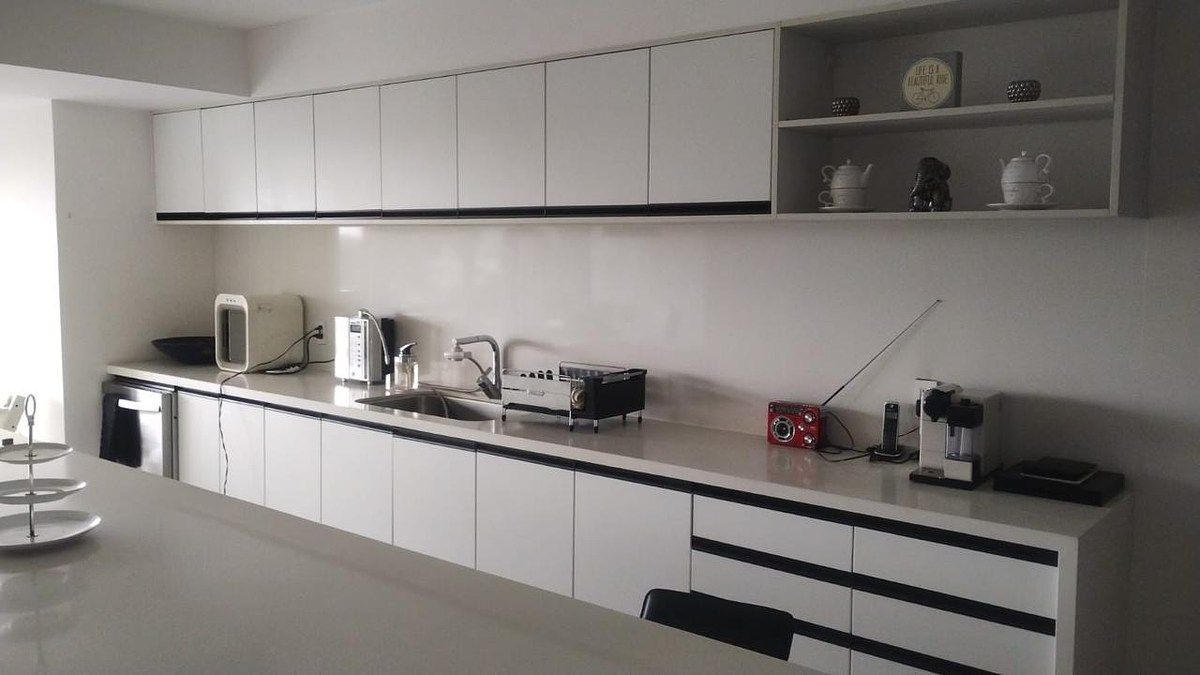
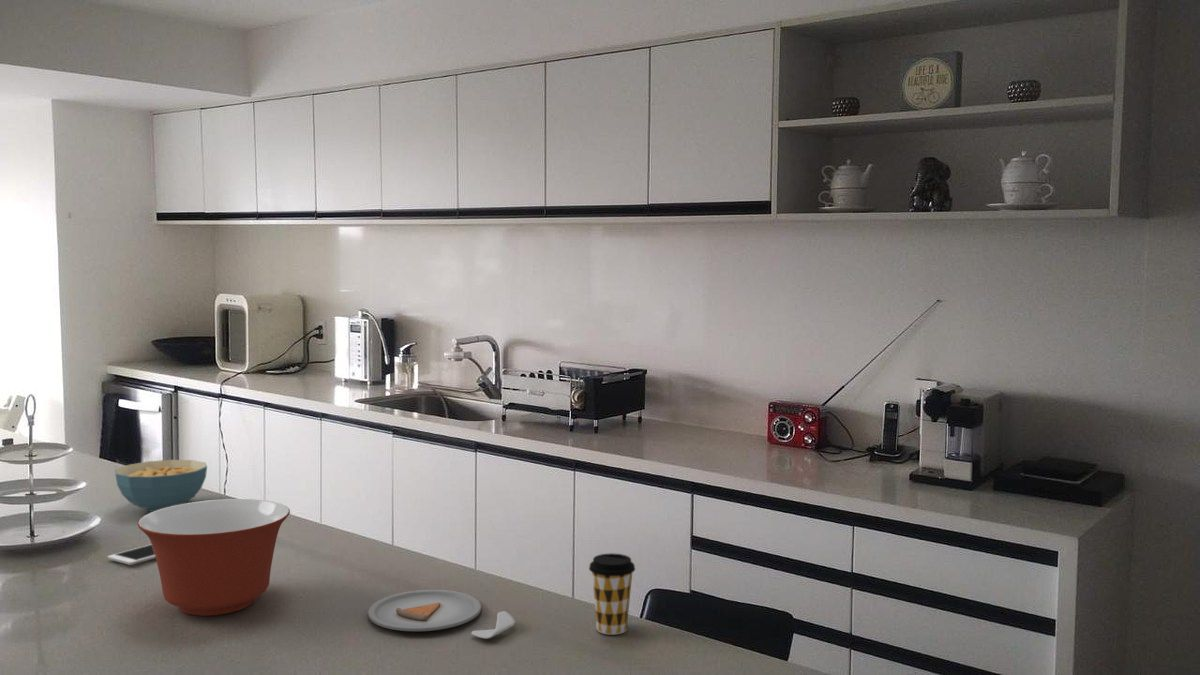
+ coffee cup [588,552,636,636]
+ mixing bowl [136,498,291,617]
+ cereal bowl [114,459,208,513]
+ dinner plate [367,588,516,640]
+ cell phone [107,544,156,566]
